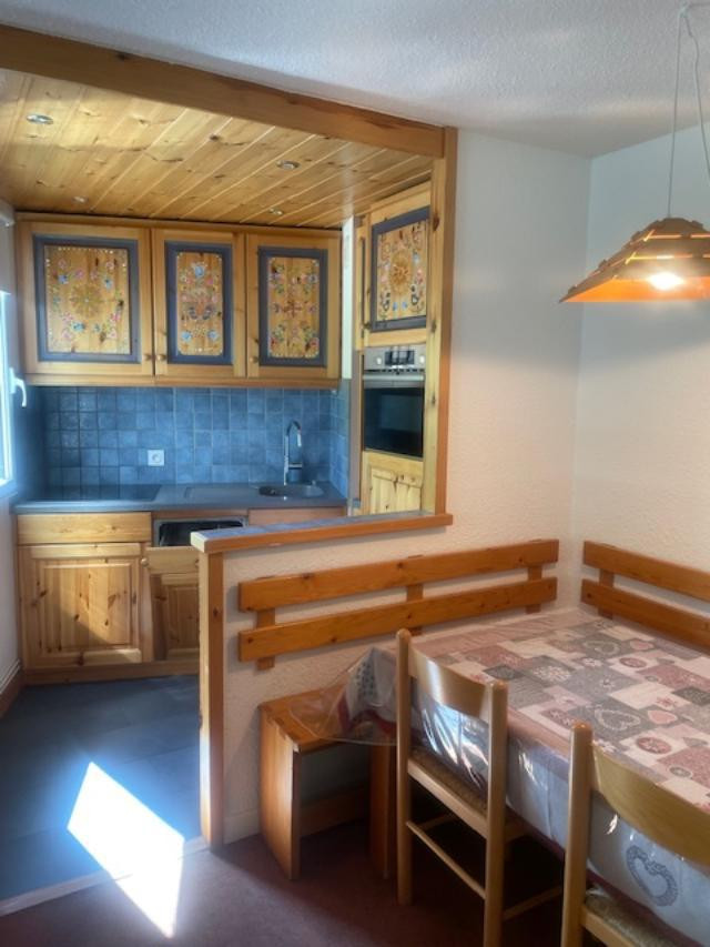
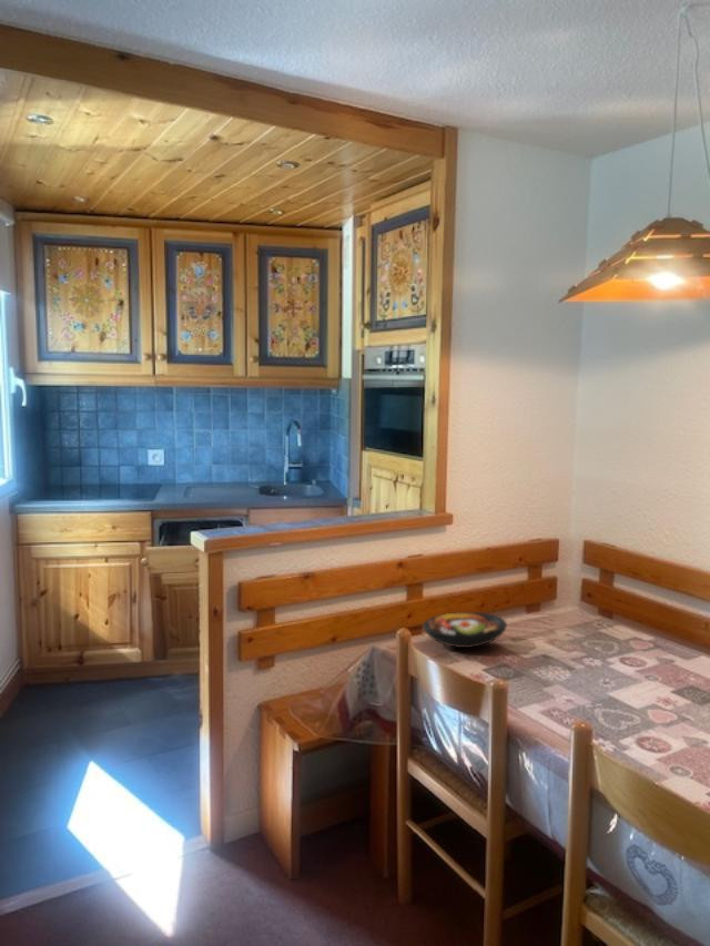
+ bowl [423,611,508,649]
